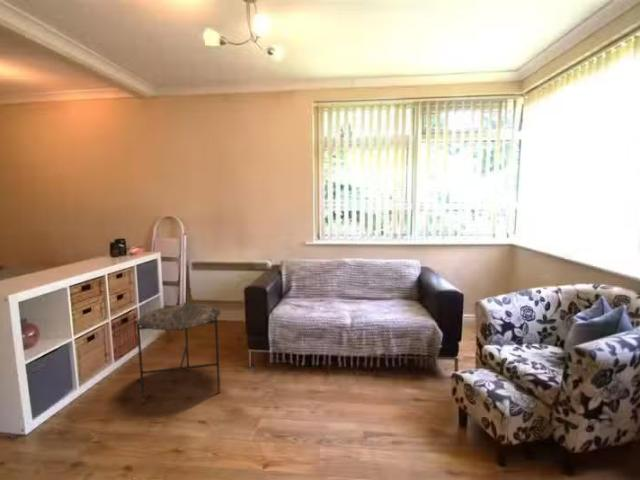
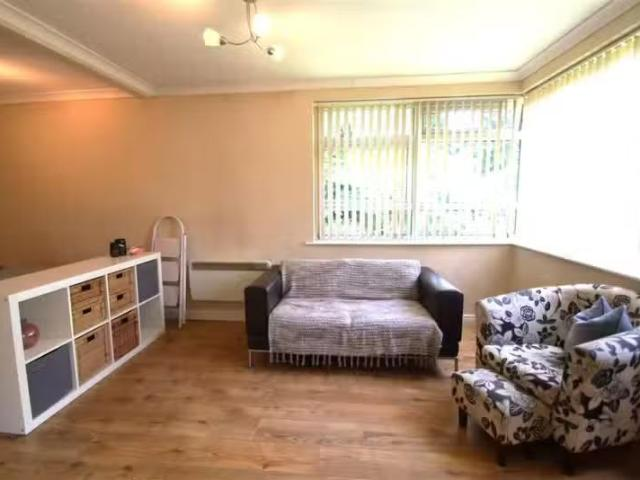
- side table [136,302,222,404]
